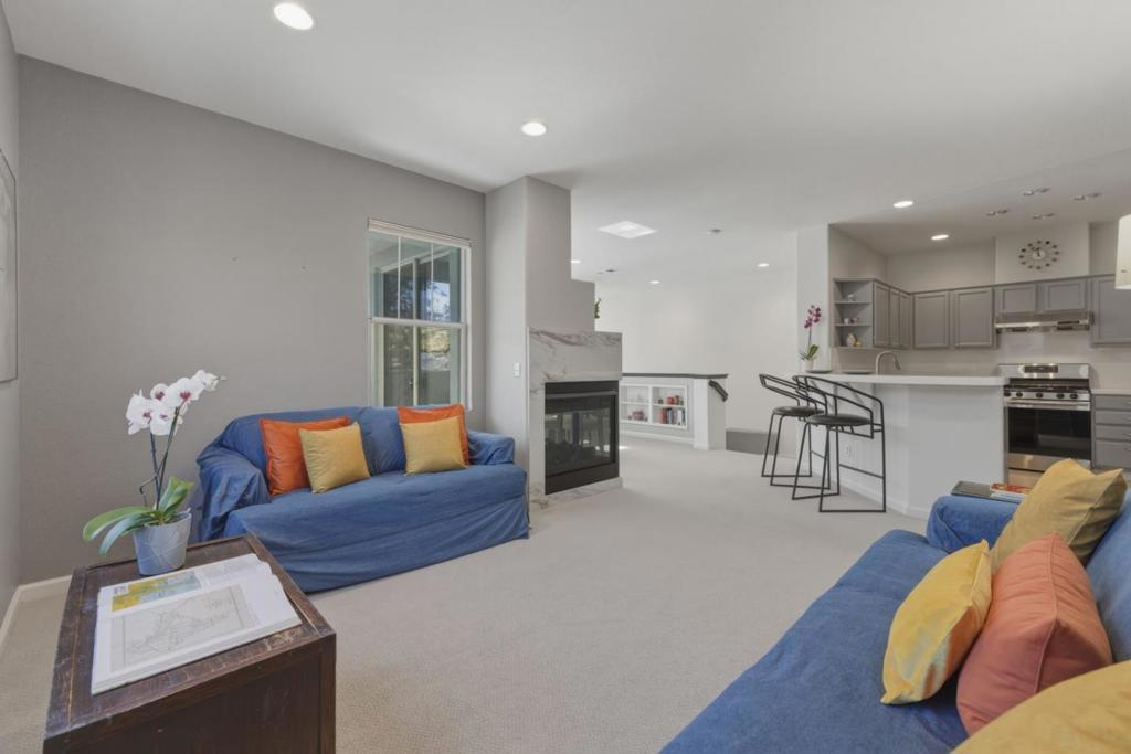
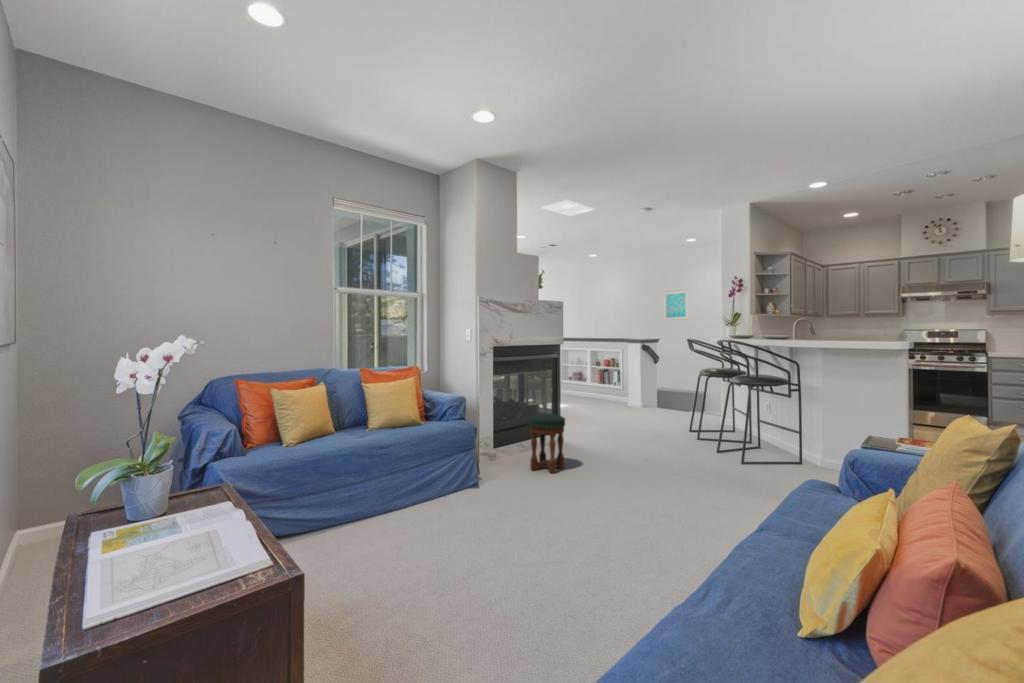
+ wall art [664,289,688,321]
+ stool [528,413,566,474]
